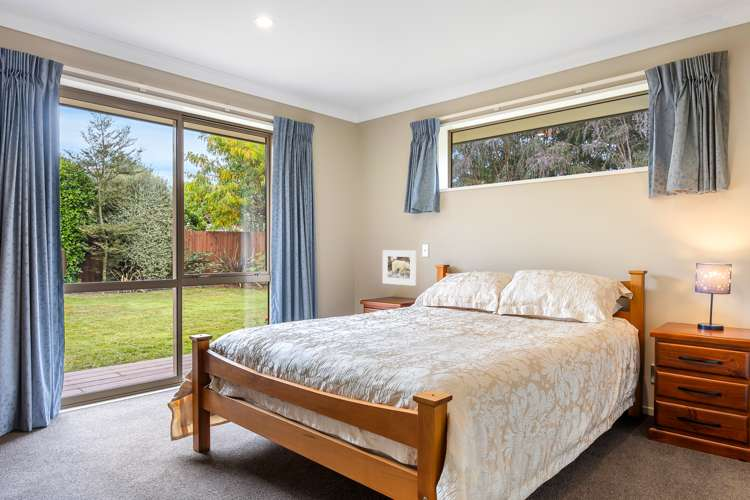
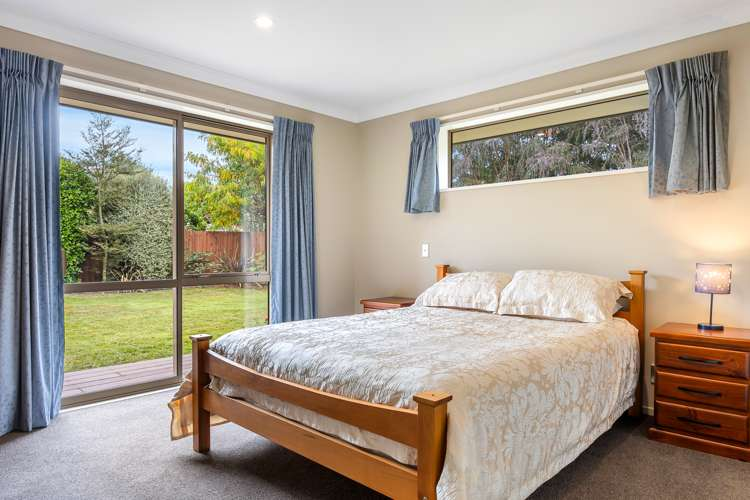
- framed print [382,249,417,287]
